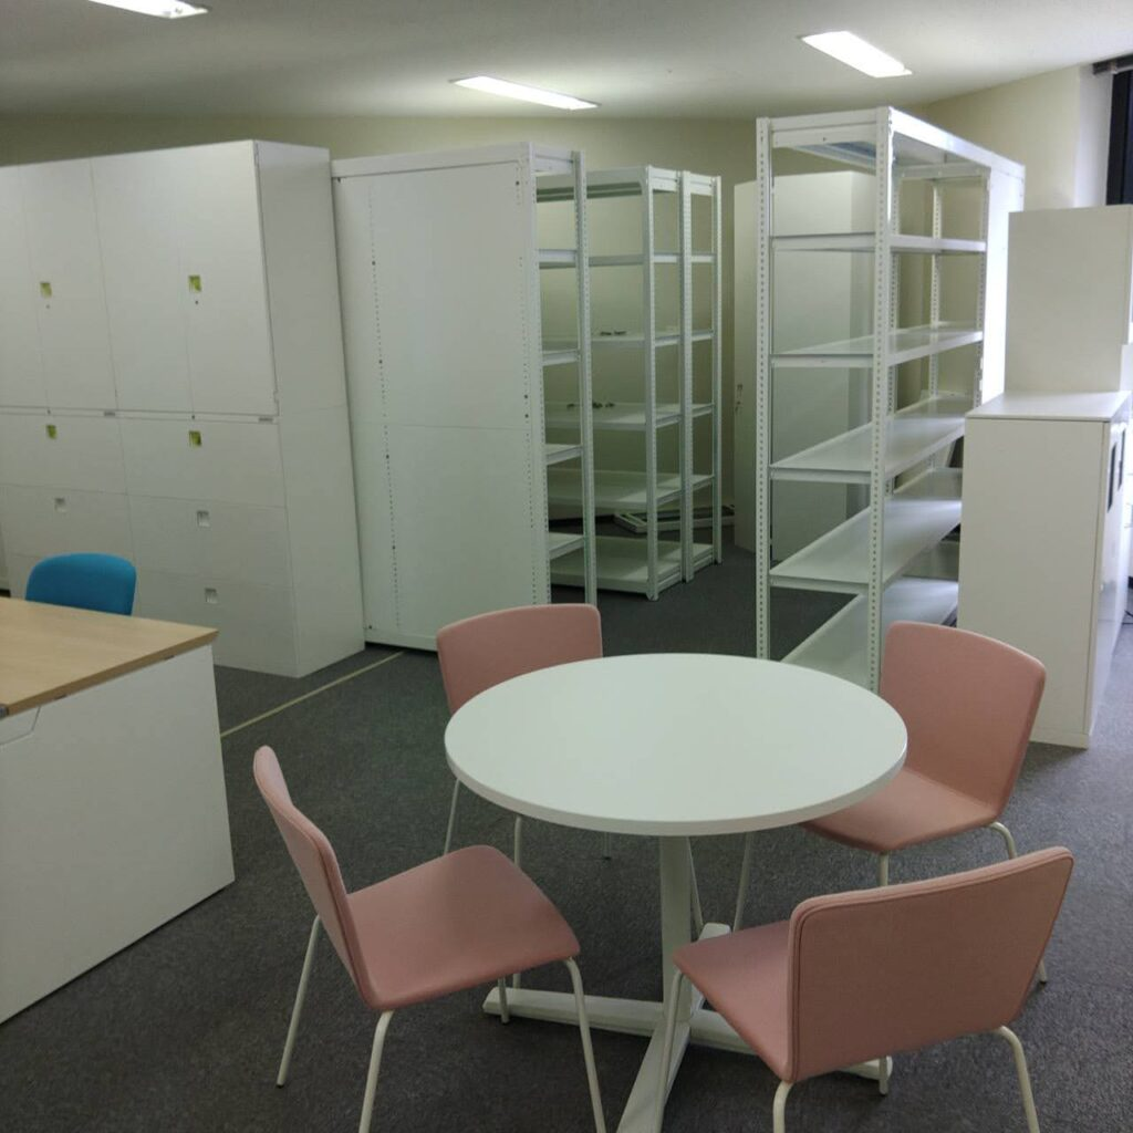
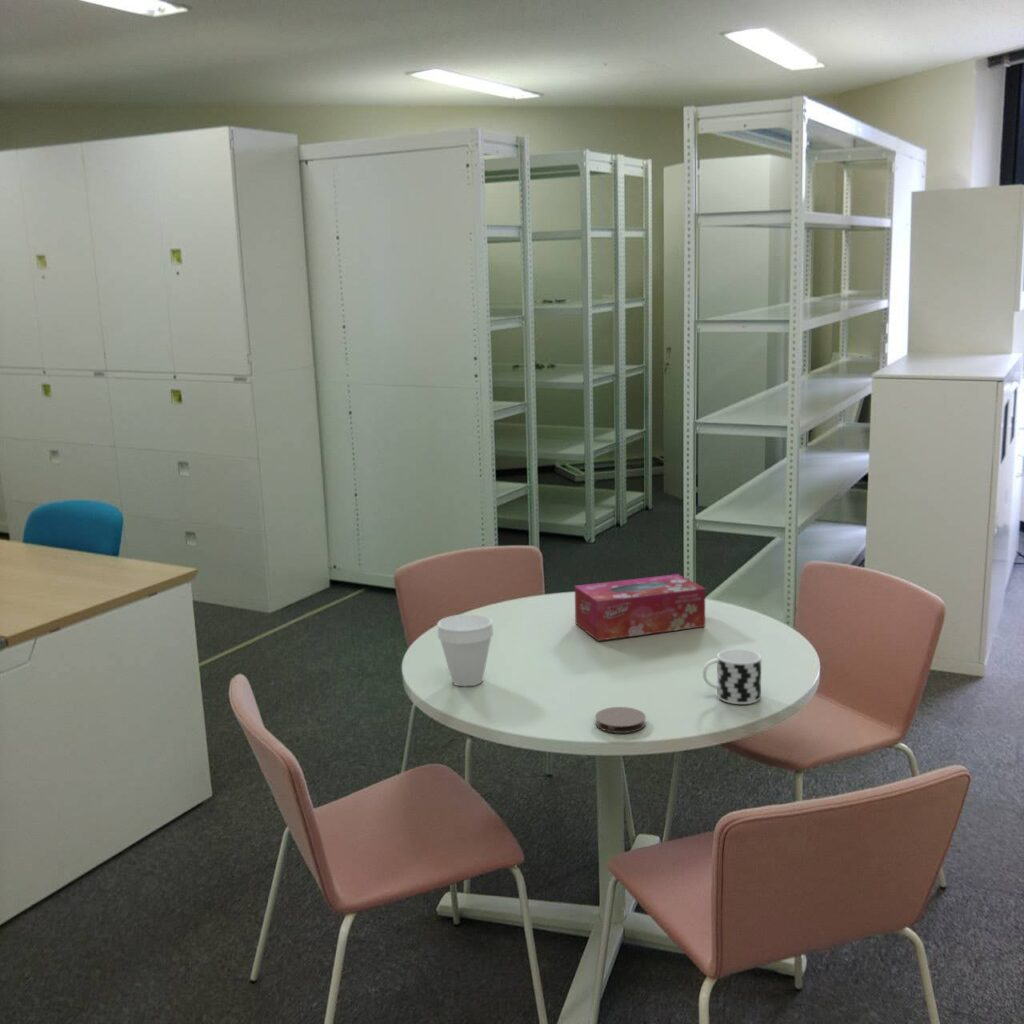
+ cup [702,648,762,705]
+ tissue box [574,573,706,642]
+ coaster [594,706,647,734]
+ cup [436,613,494,687]
